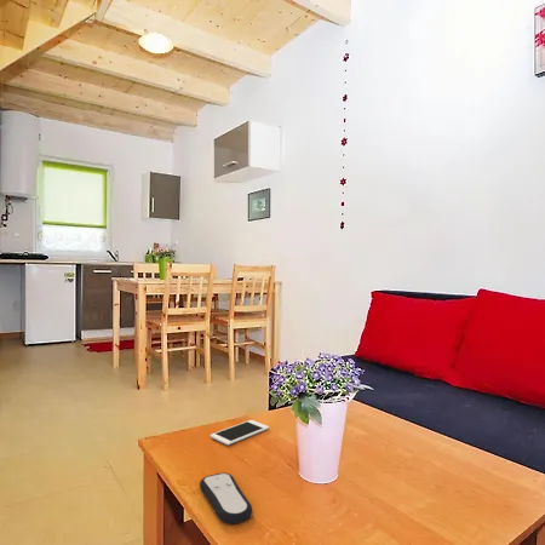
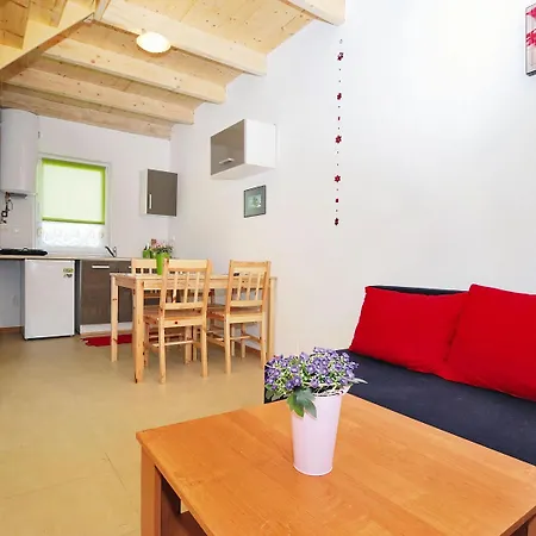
- remote control [199,471,253,526]
- cell phone [210,419,270,446]
